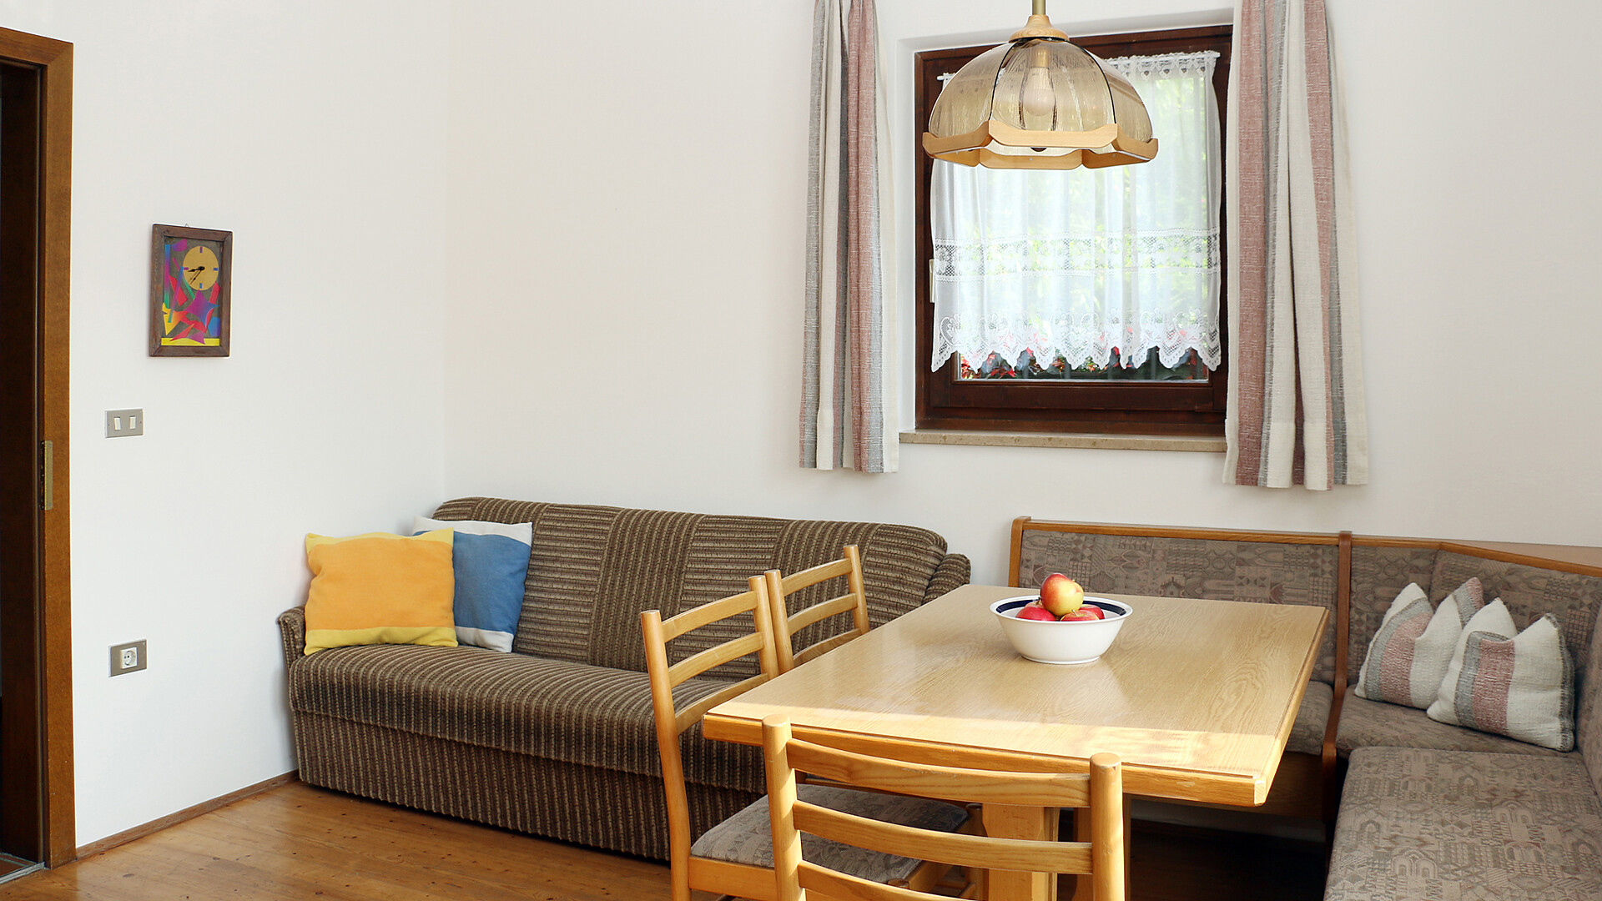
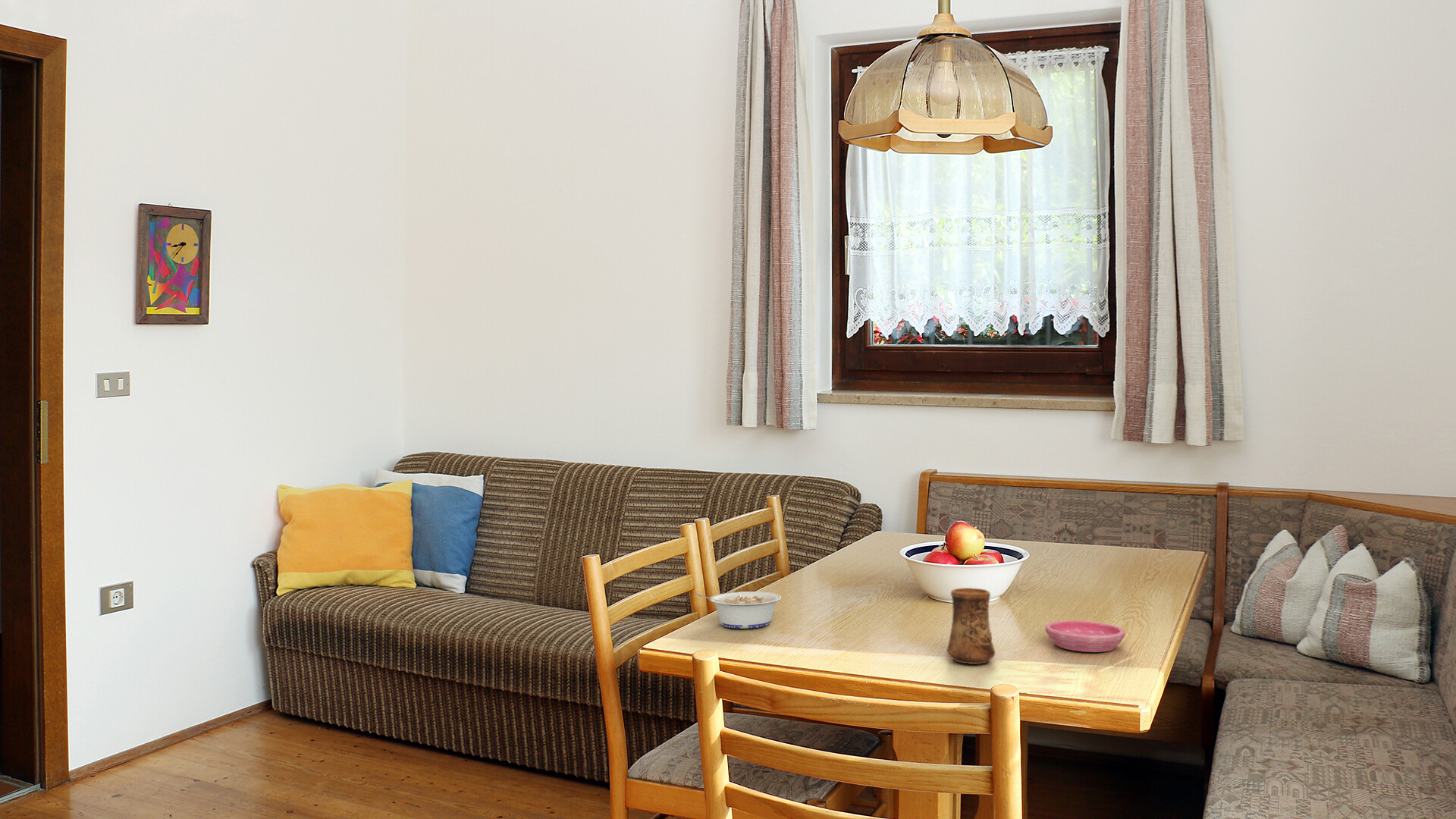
+ saucer [1045,620,1125,653]
+ legume [694,591,782,629]
+ cup [946,587,996,665]
